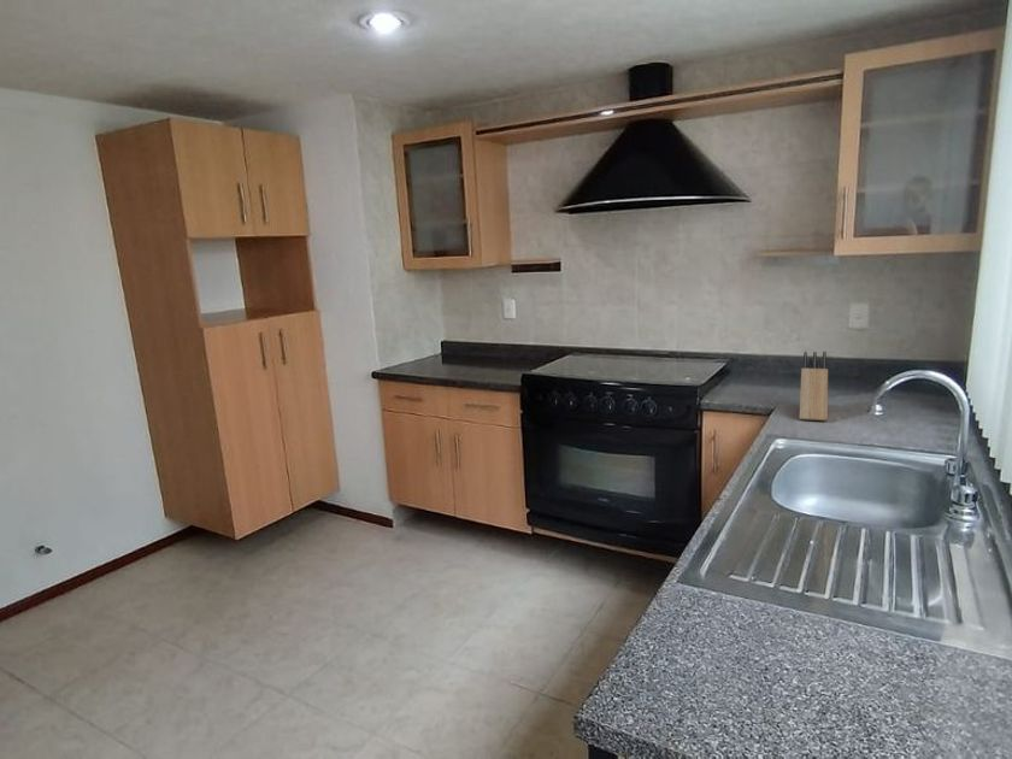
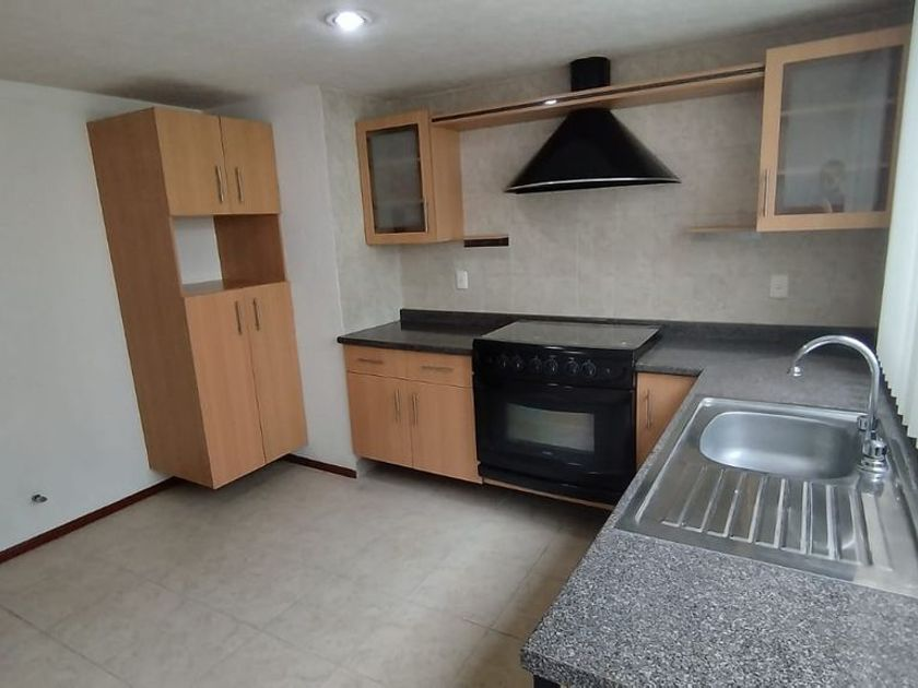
- knife block [798,351,829,423]
